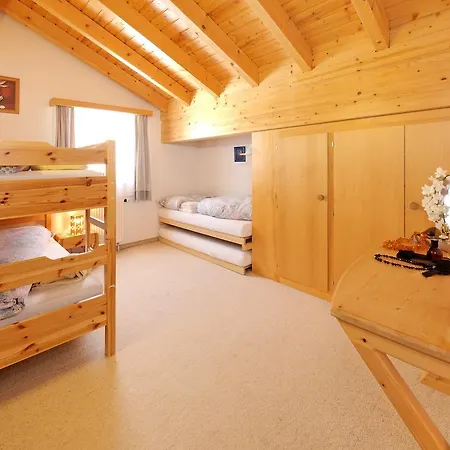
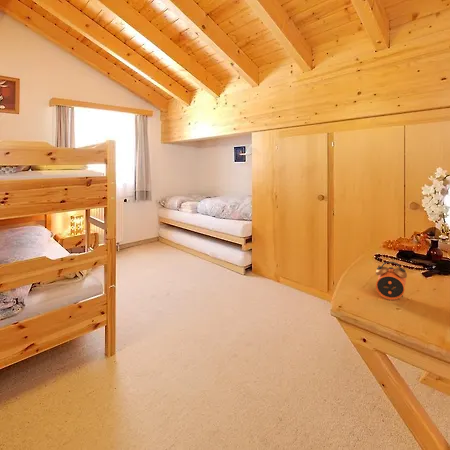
+ alarm clock [375,260,408,301]
